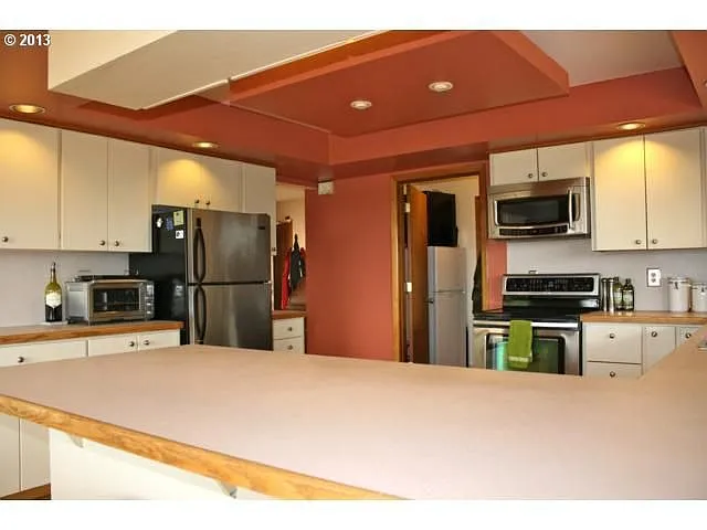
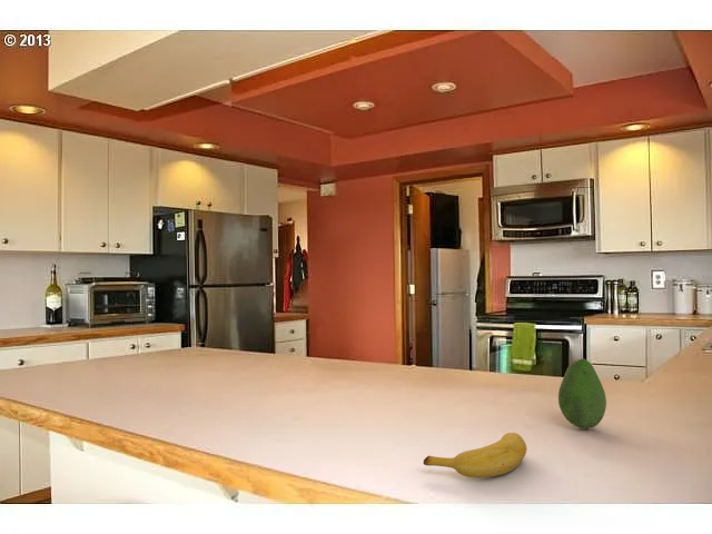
+ banana [423,432,527,478]
+ fruit [557,358,607,429]
